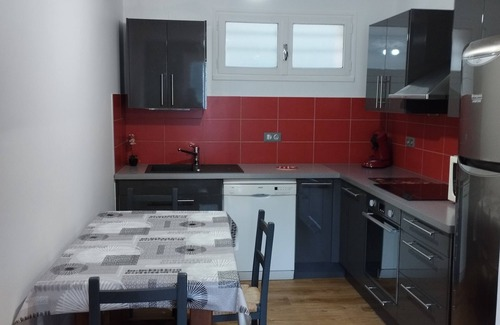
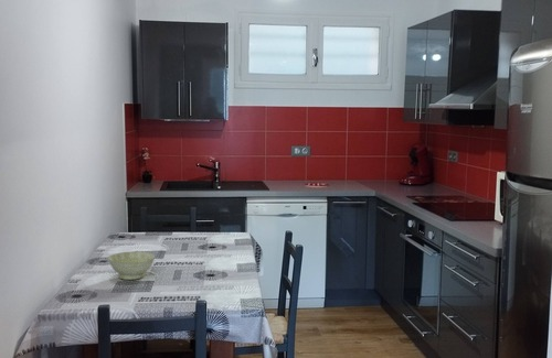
+ bowl [107,250,156,281]
